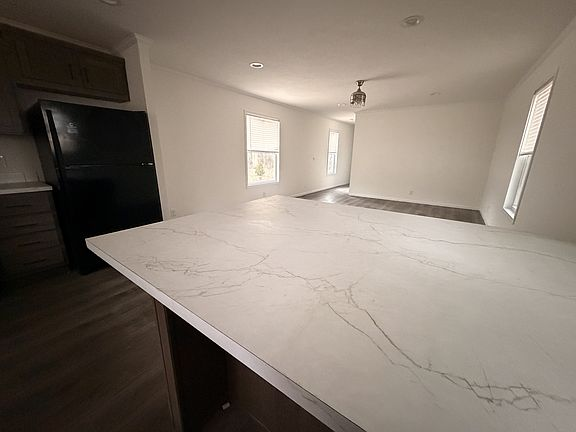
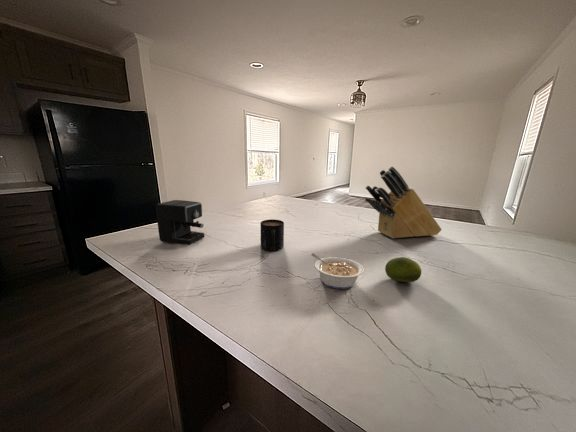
+ fruit [384,256,422,283]
+ legume [310,252,365,290]
+ mug [260,218,285,252]
+ coffee maker [154,199,206,246]
+ knife block [364,166,443,240]
